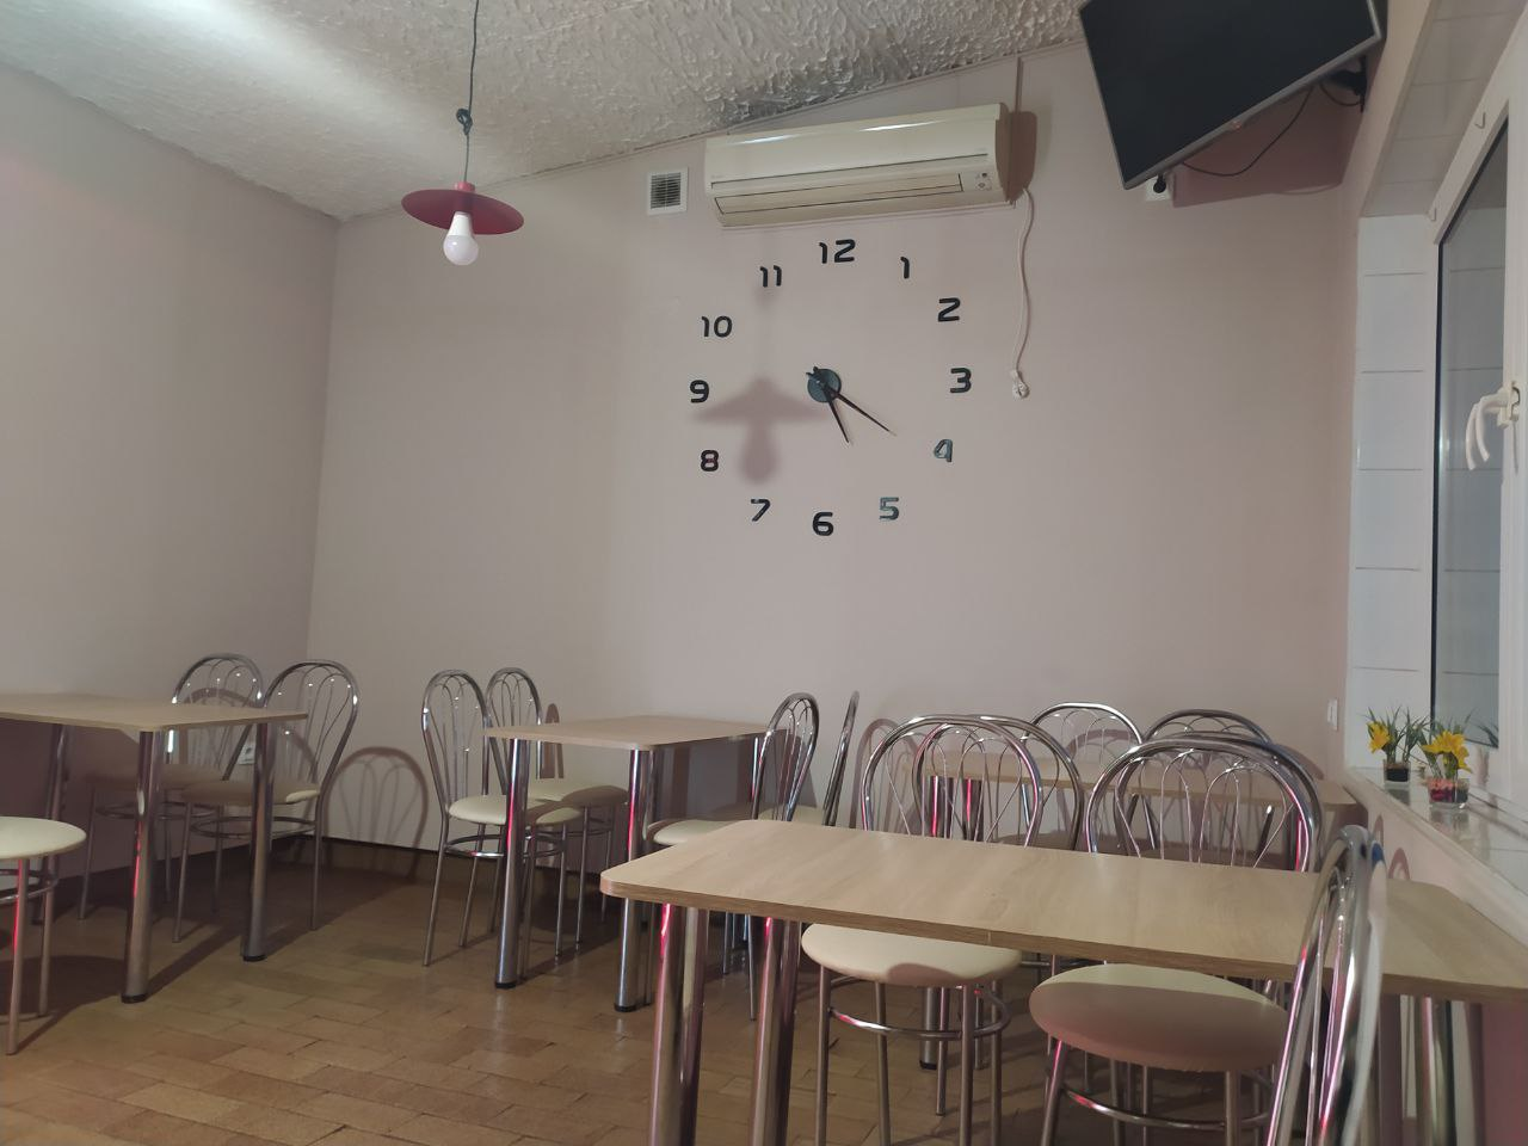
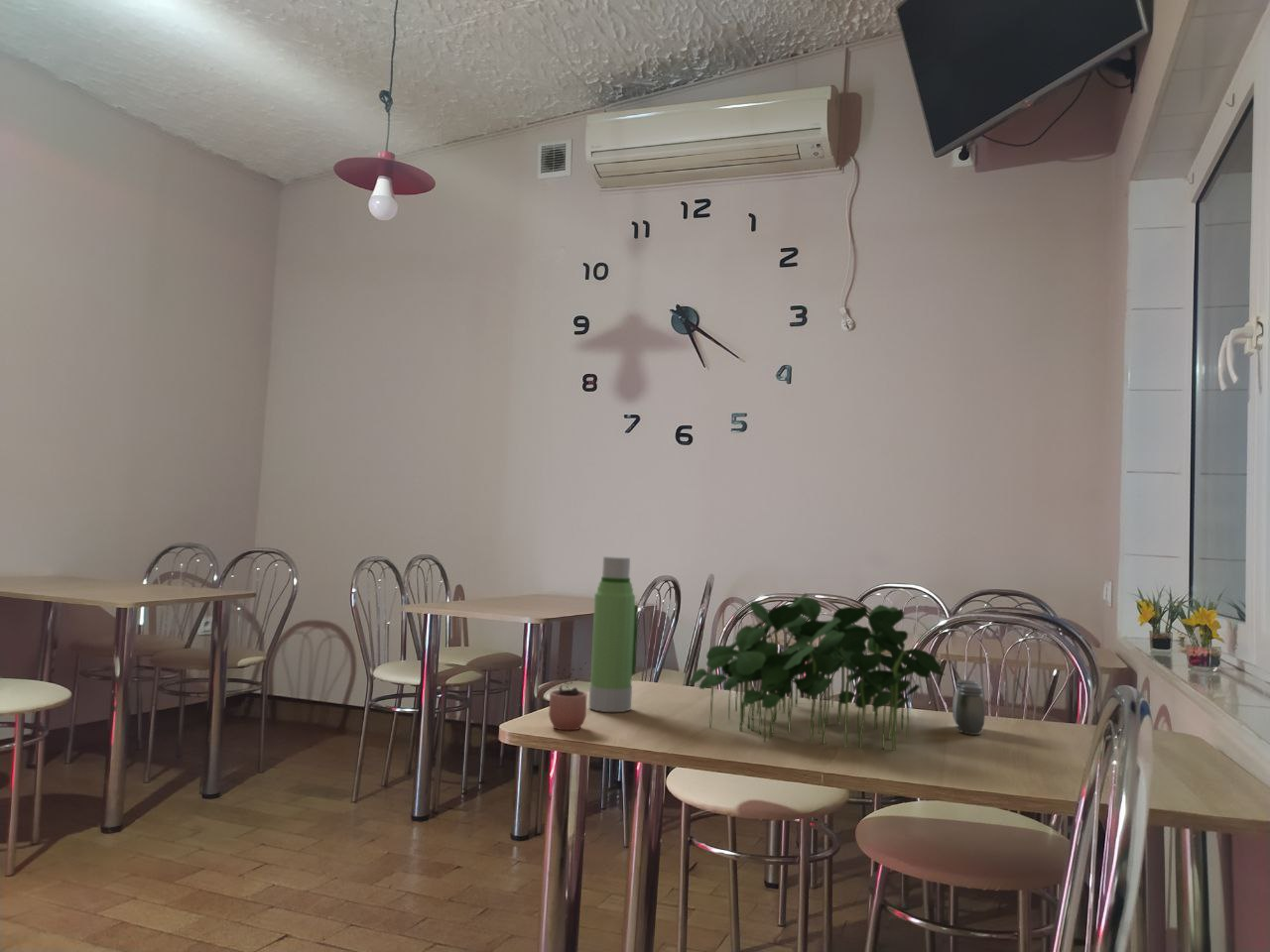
+ salt and pepper shaker [952,679,986,736]
+ plant [688,592,946,752]
+ water bottle [588,555,639,713]
+ cocoa [548,660,588,731]
